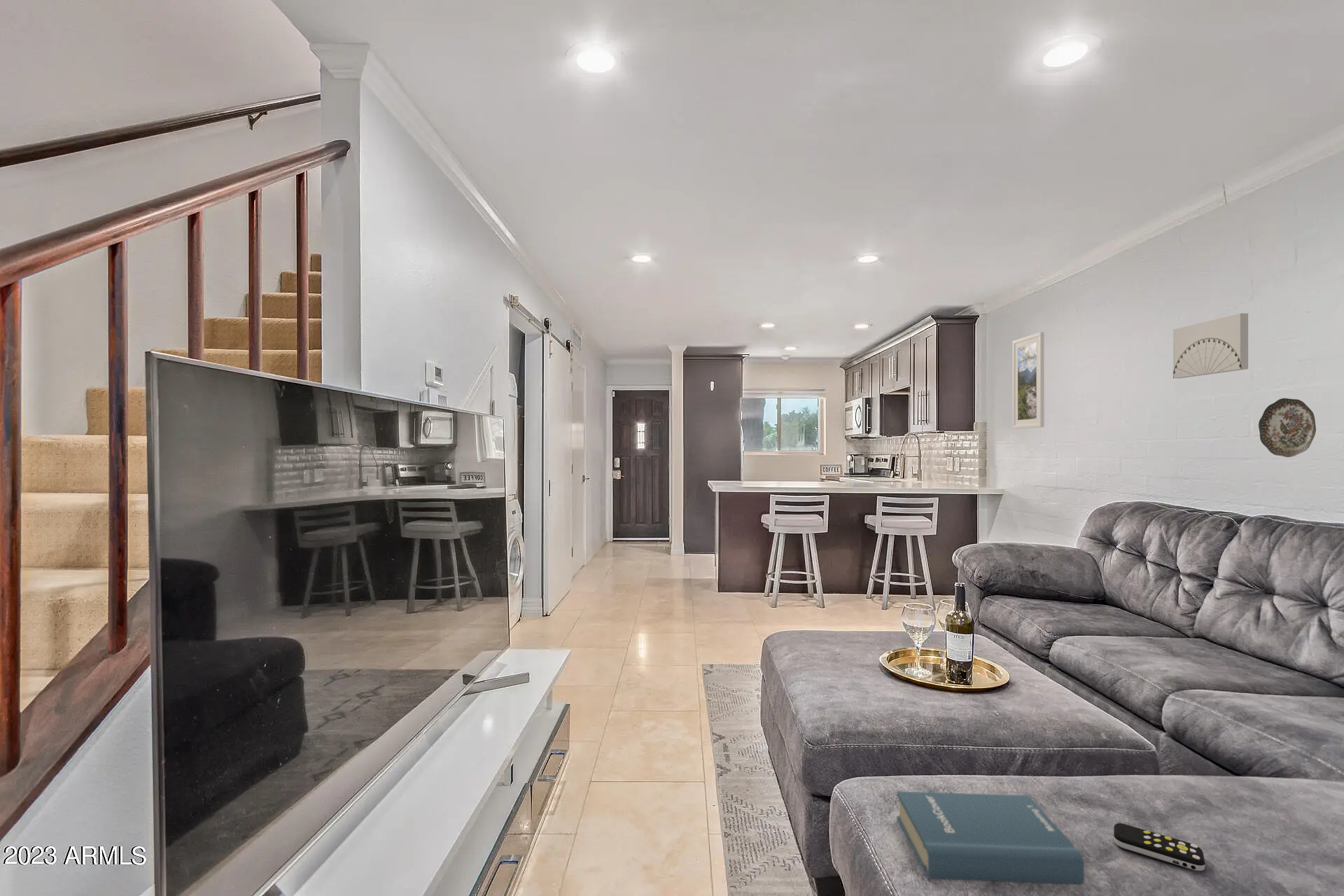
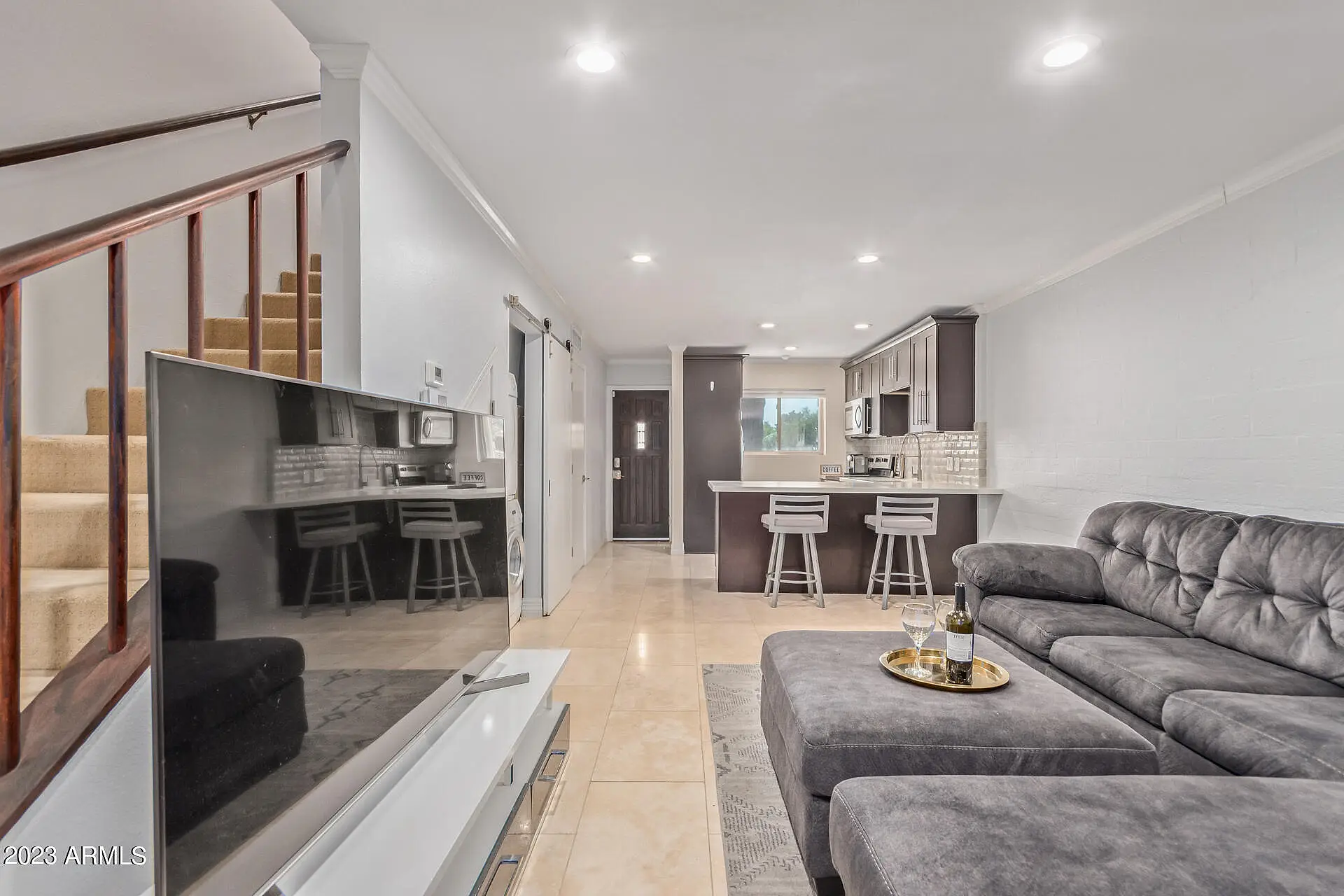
- wall art [1173,313,1249,379]
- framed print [1012,331,1044,429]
- remote control [1113,823,1205,872]
- decorative plate [1258,398,1317,458]
- hardback book [896,790,1085,886]
